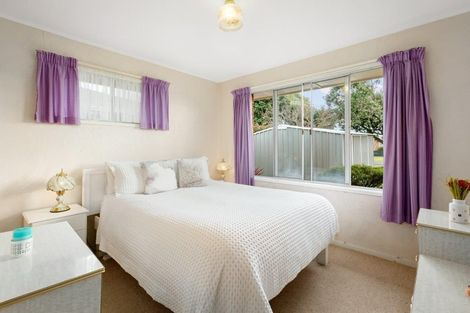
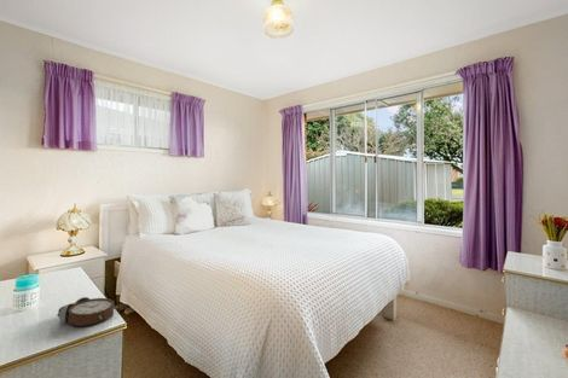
+ alarm clock [56,296,120,327]
